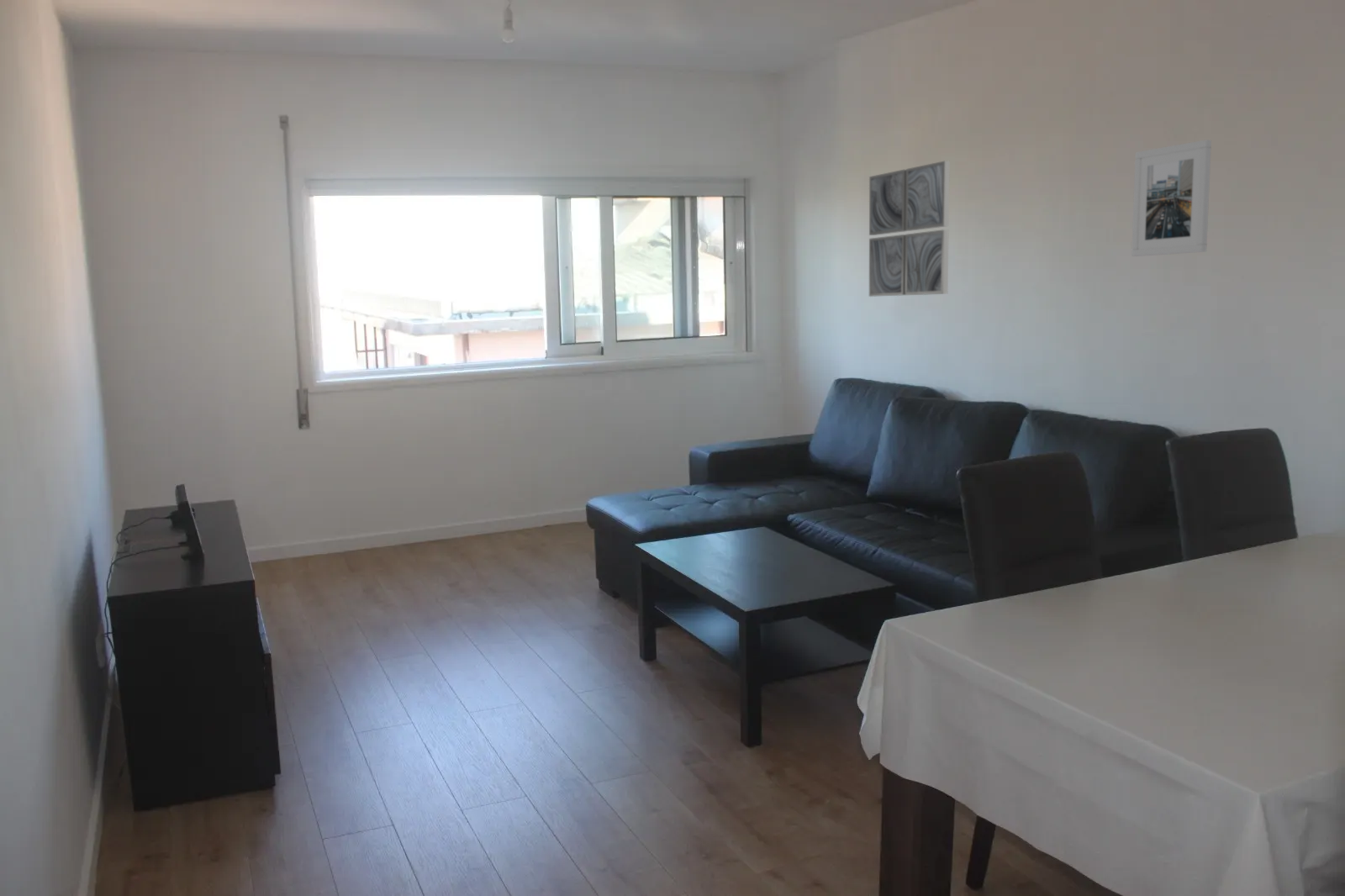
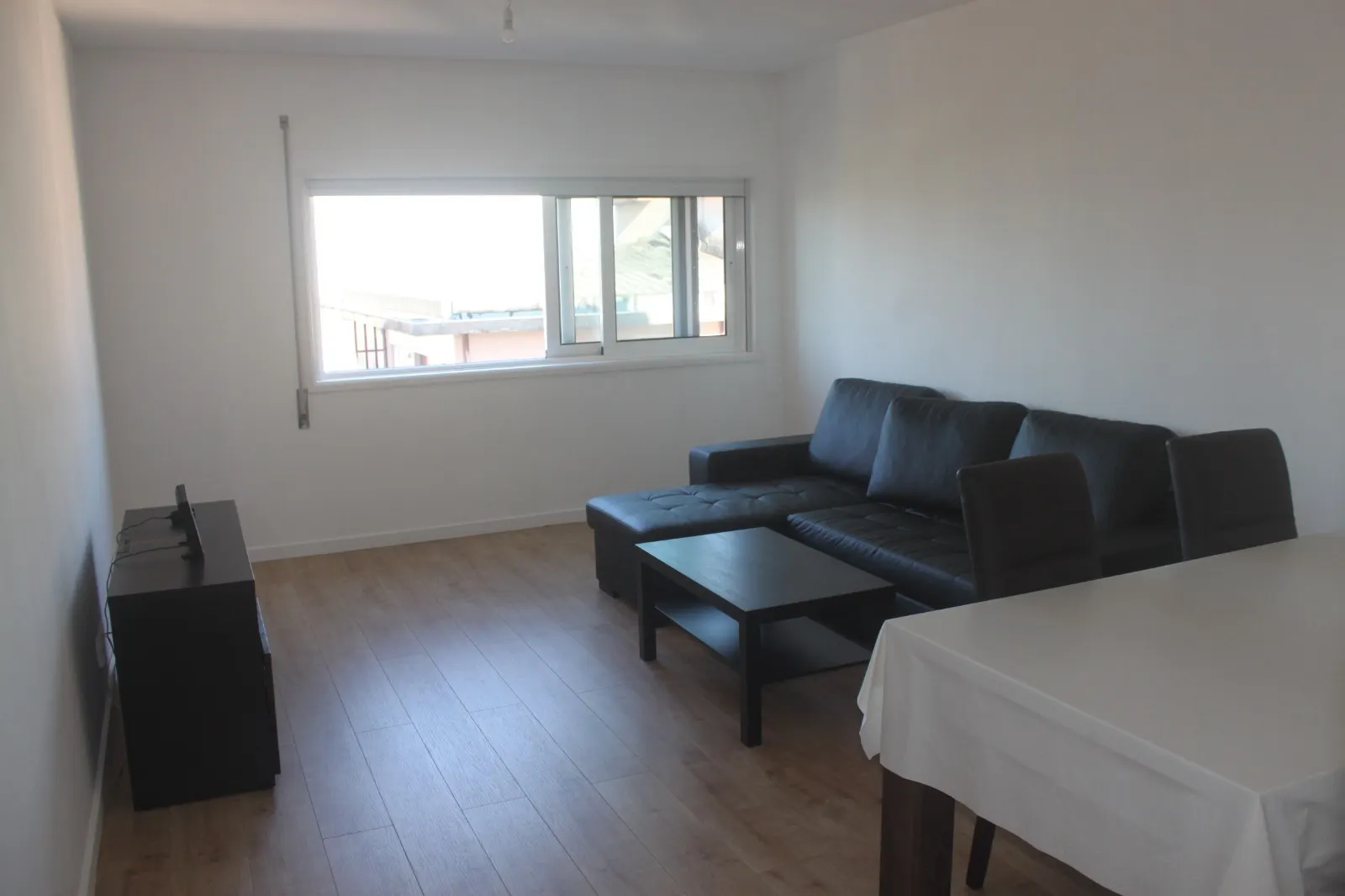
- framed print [1131,139,1212,257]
- wall art [868,160,951,298]
